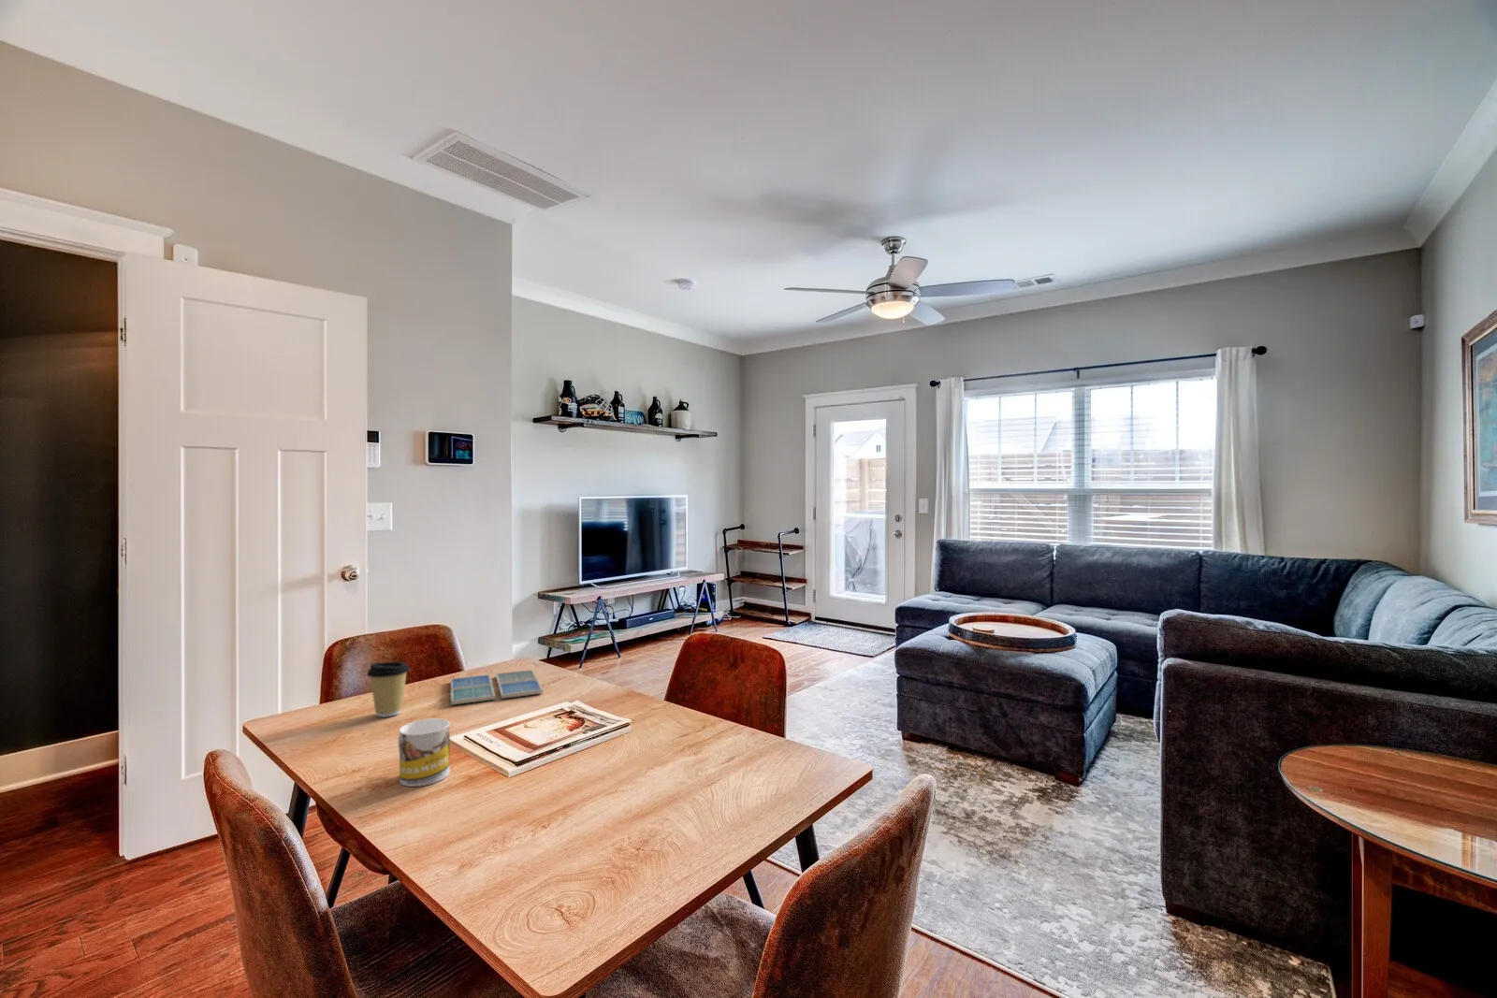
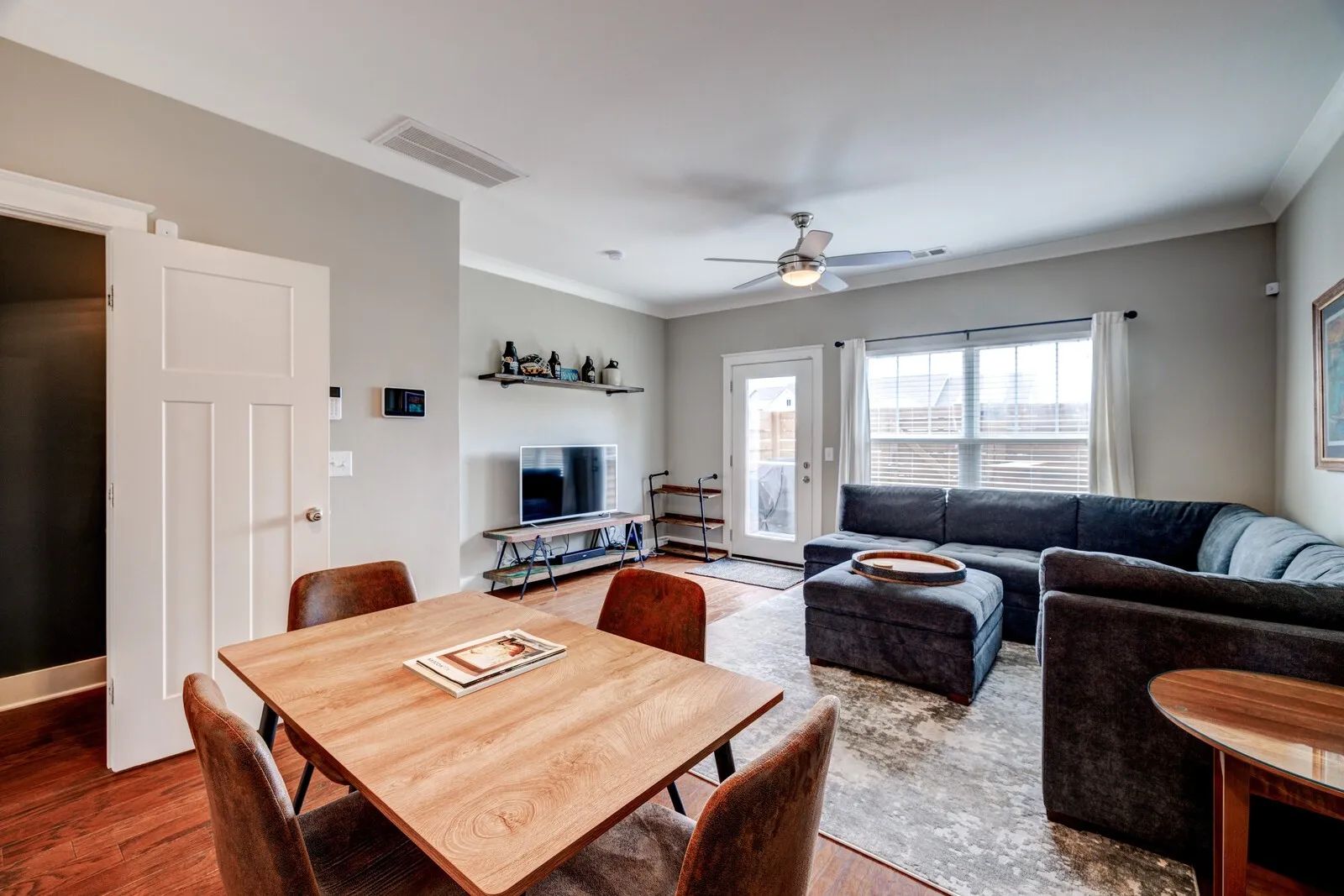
- drink coaster [450,668,544,706]
- coffee cup [365,661,411,718]
- mug [397,717,451,787]
